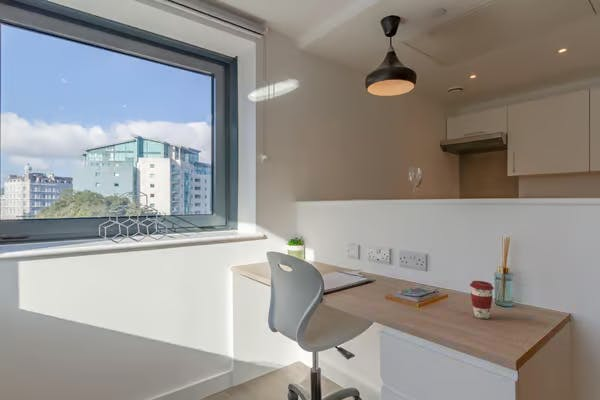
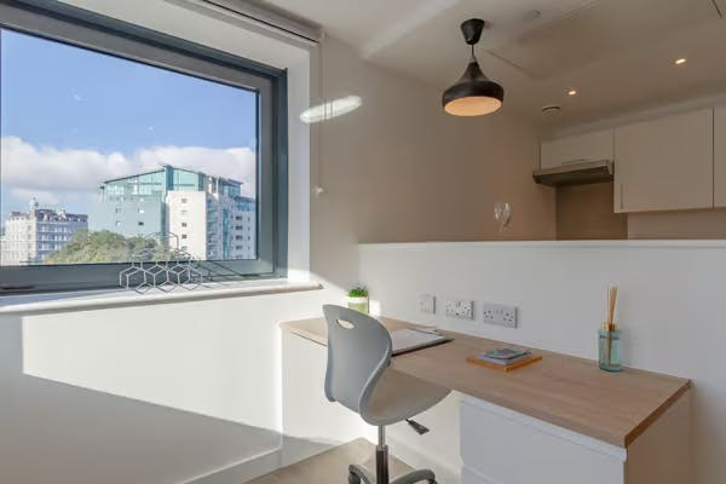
- coffee cup [469,280,495,320]
